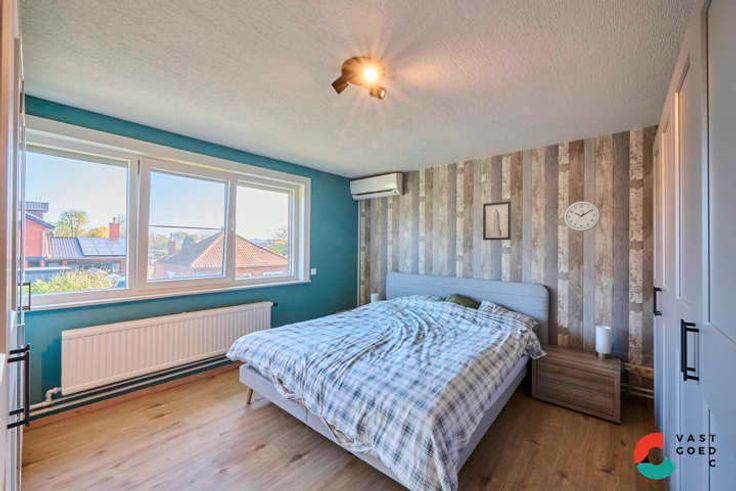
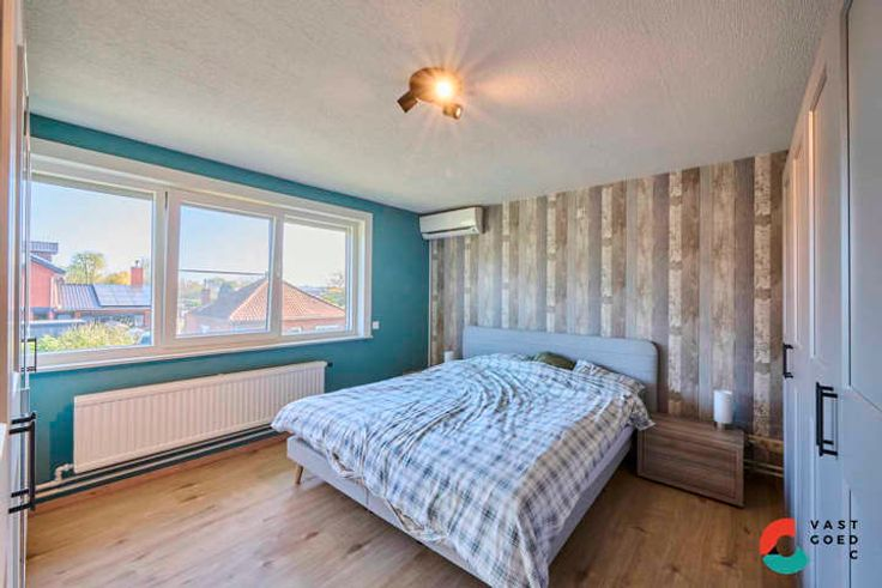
- wall art [482,200,512,241]
- wall clock [562,200,602,232]
